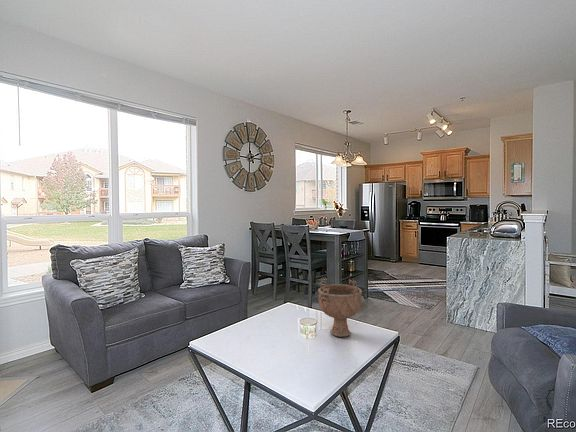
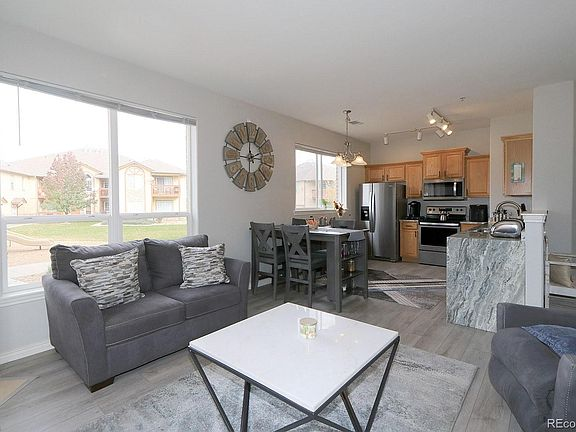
- decorative bowl [317,278,363,338]
